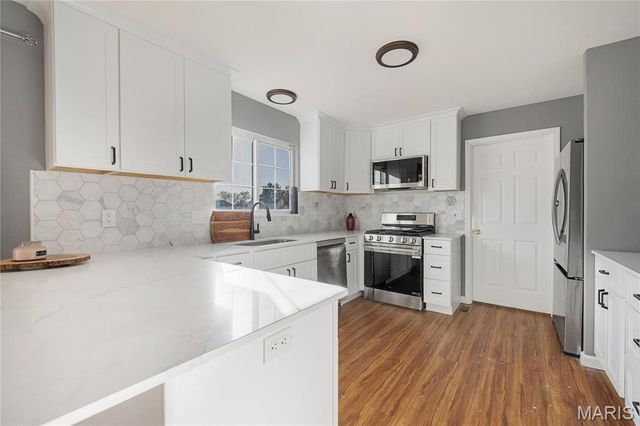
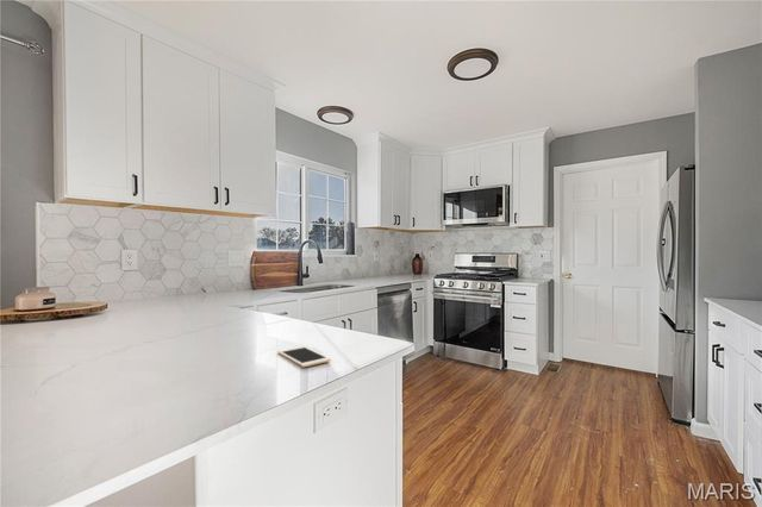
+ cell phone [276,345,331,368]
